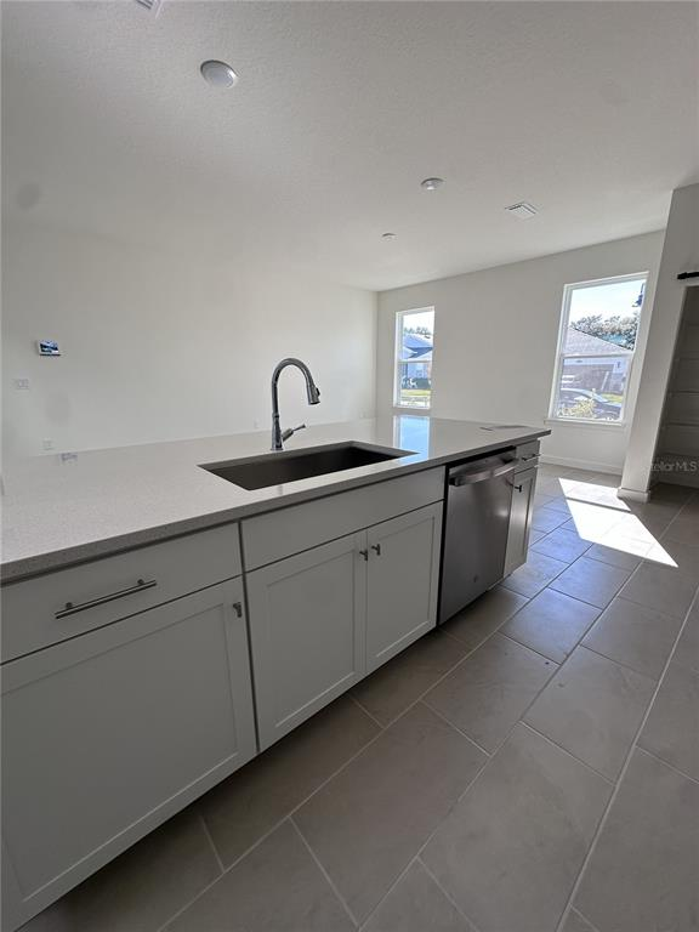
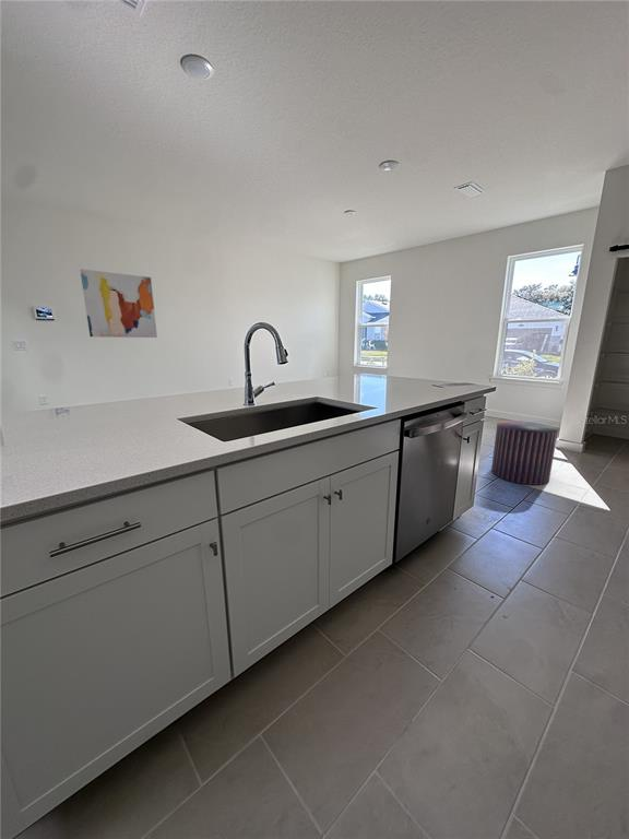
+ stool [490,420,559,486]
+ wall art [79,268,158,339]
